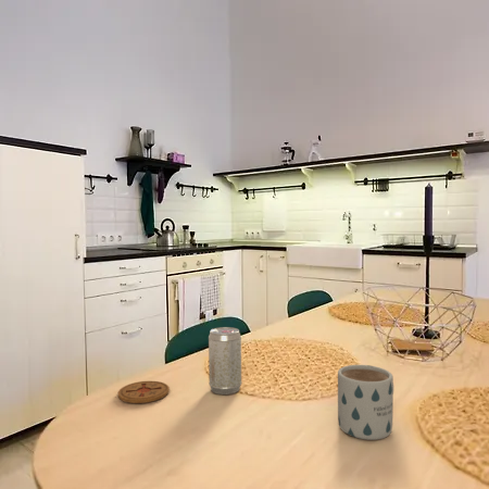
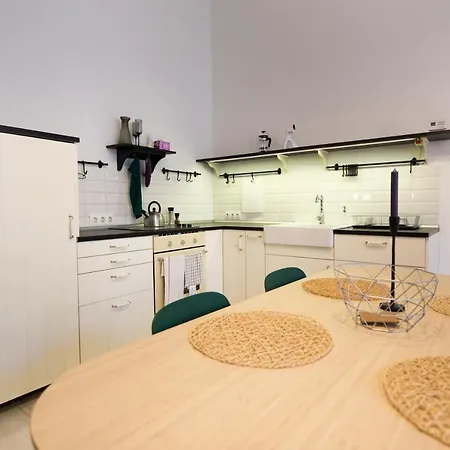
- mug [337,364,394,441]
- beverage can [208,326,242,396]
- coaster [117,380,171,404]
